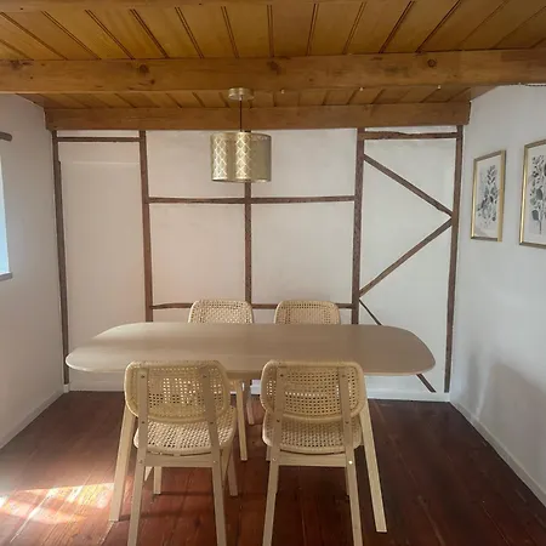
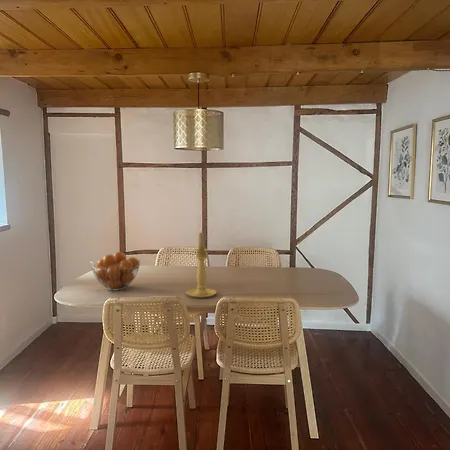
+ fruit basket [90,251,141,291]
+ candle holder [185,231,218,299]
